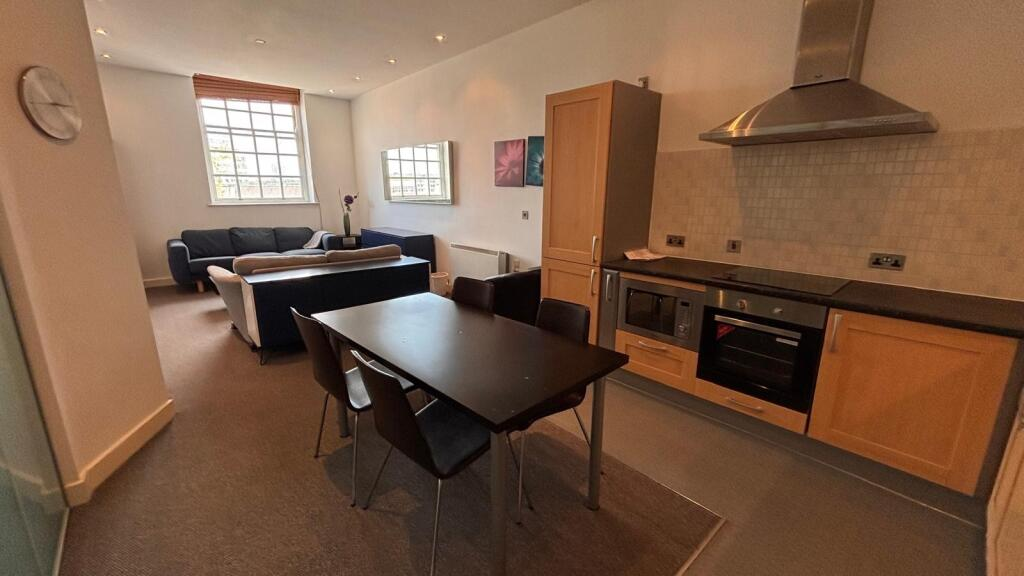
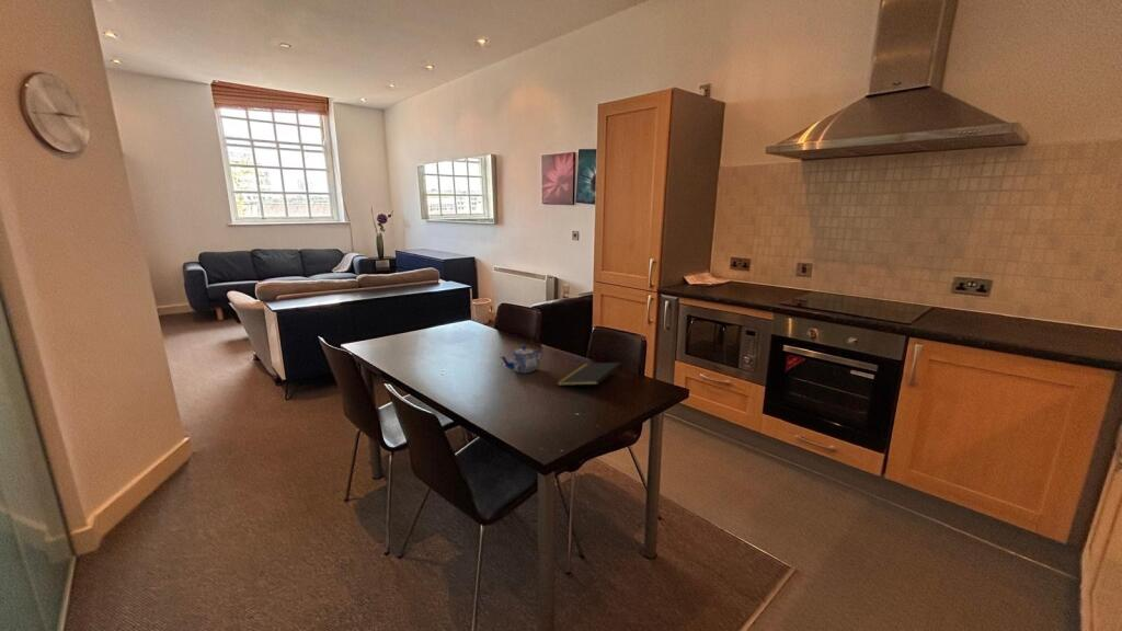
+ teapot [500,345,543,374]
+ notepad [556,362,622,387]
